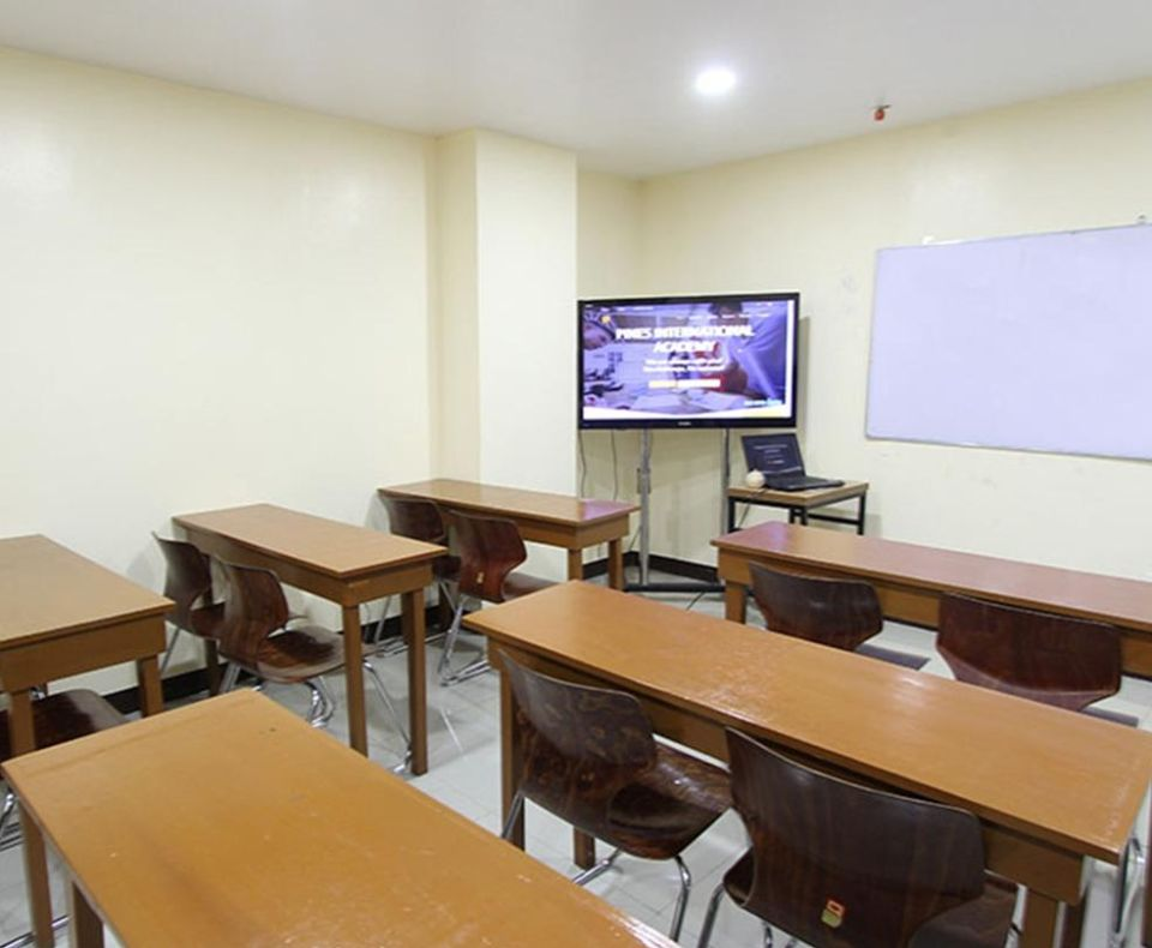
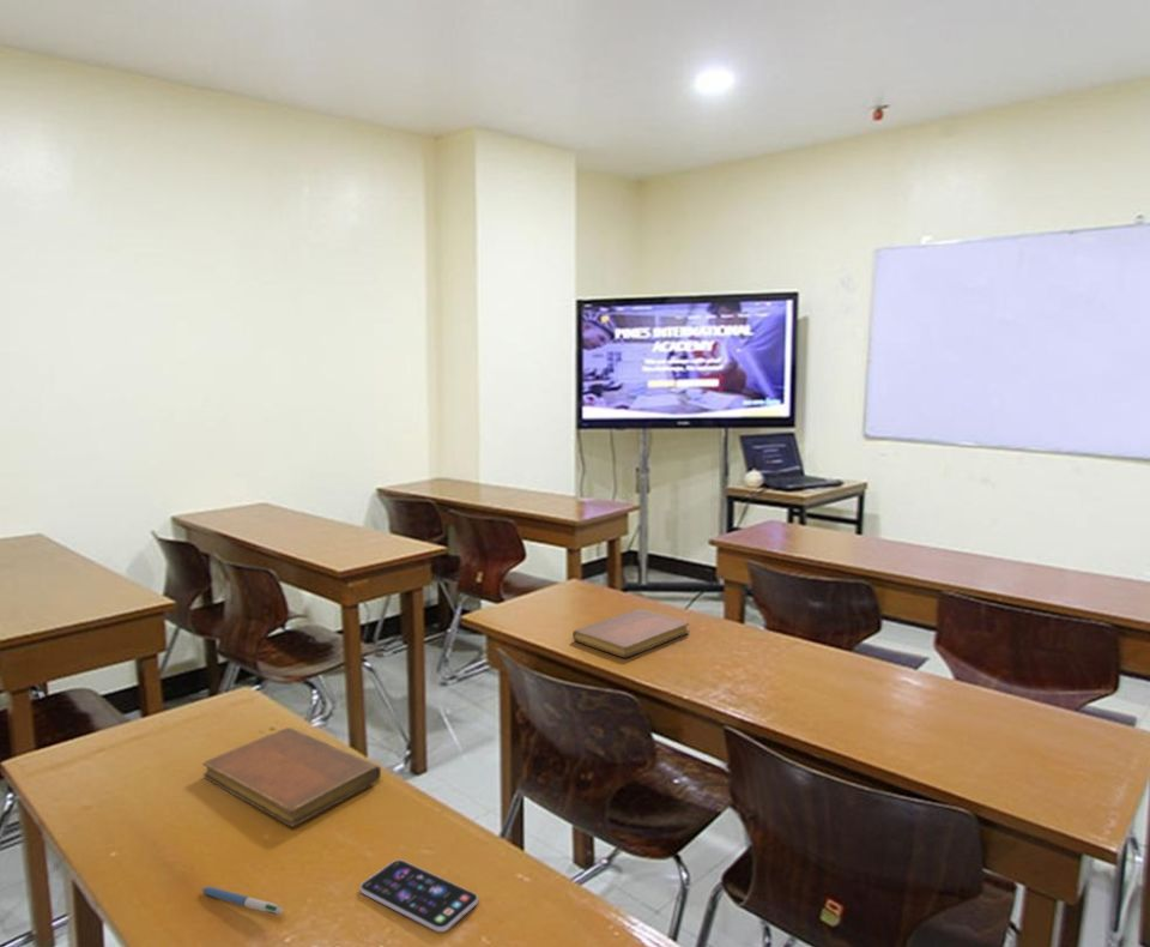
+ pen [200,886,284,916]
+ notebook [201,726,382,827]
+ smartphone [359,858,479,933]
+ notebook [571,608,690,658]
